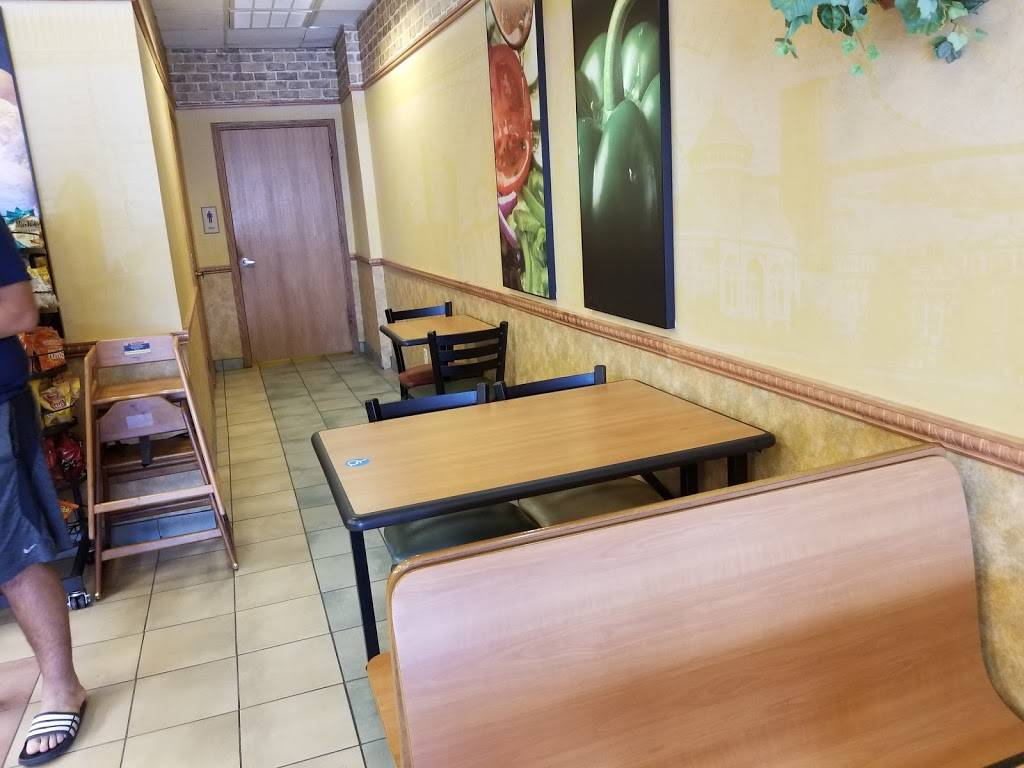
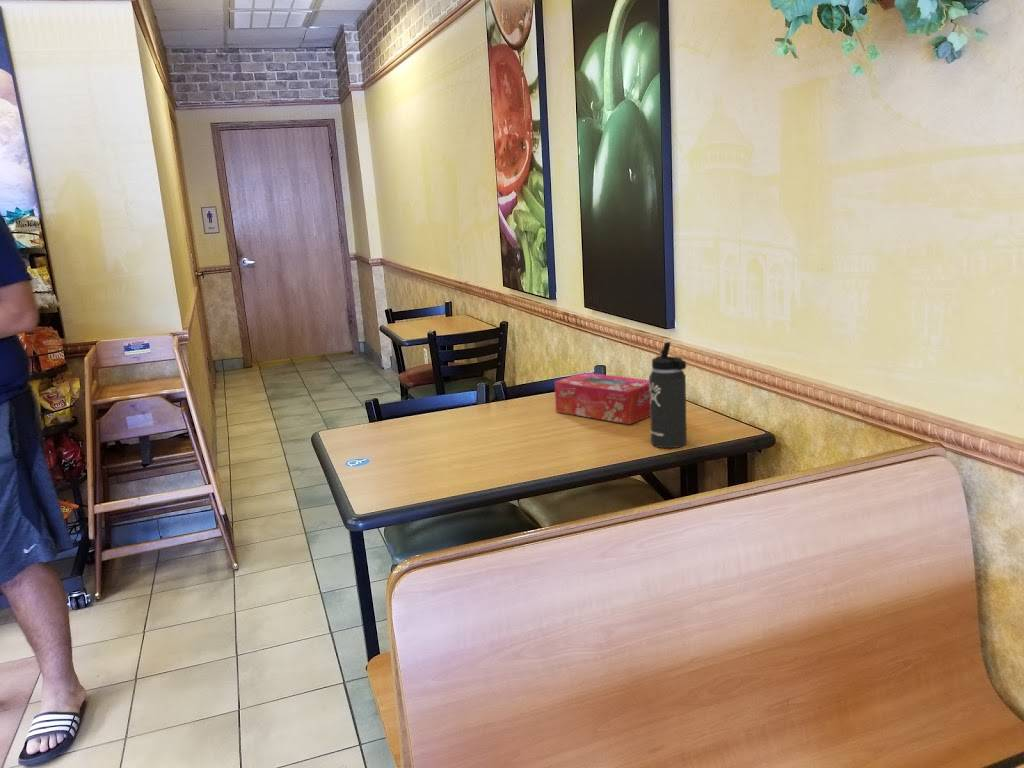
+ thermos bottle [648,341,688,449]
+ tissue box [554,372,650,425]
